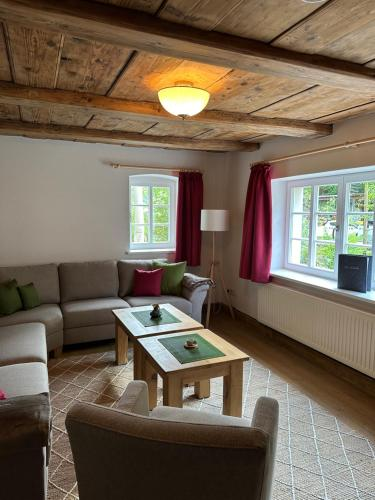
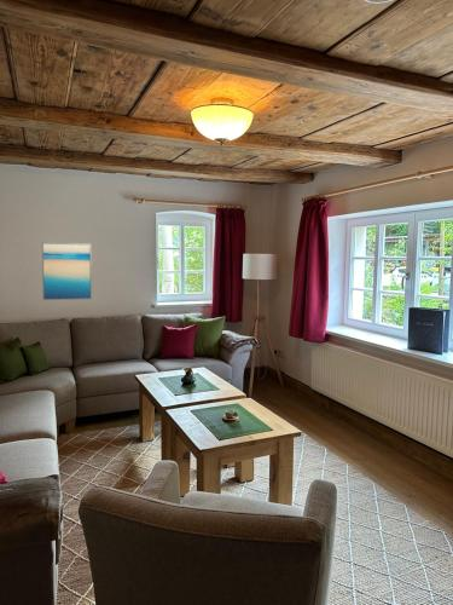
+ wall art [41,241,93,301]
